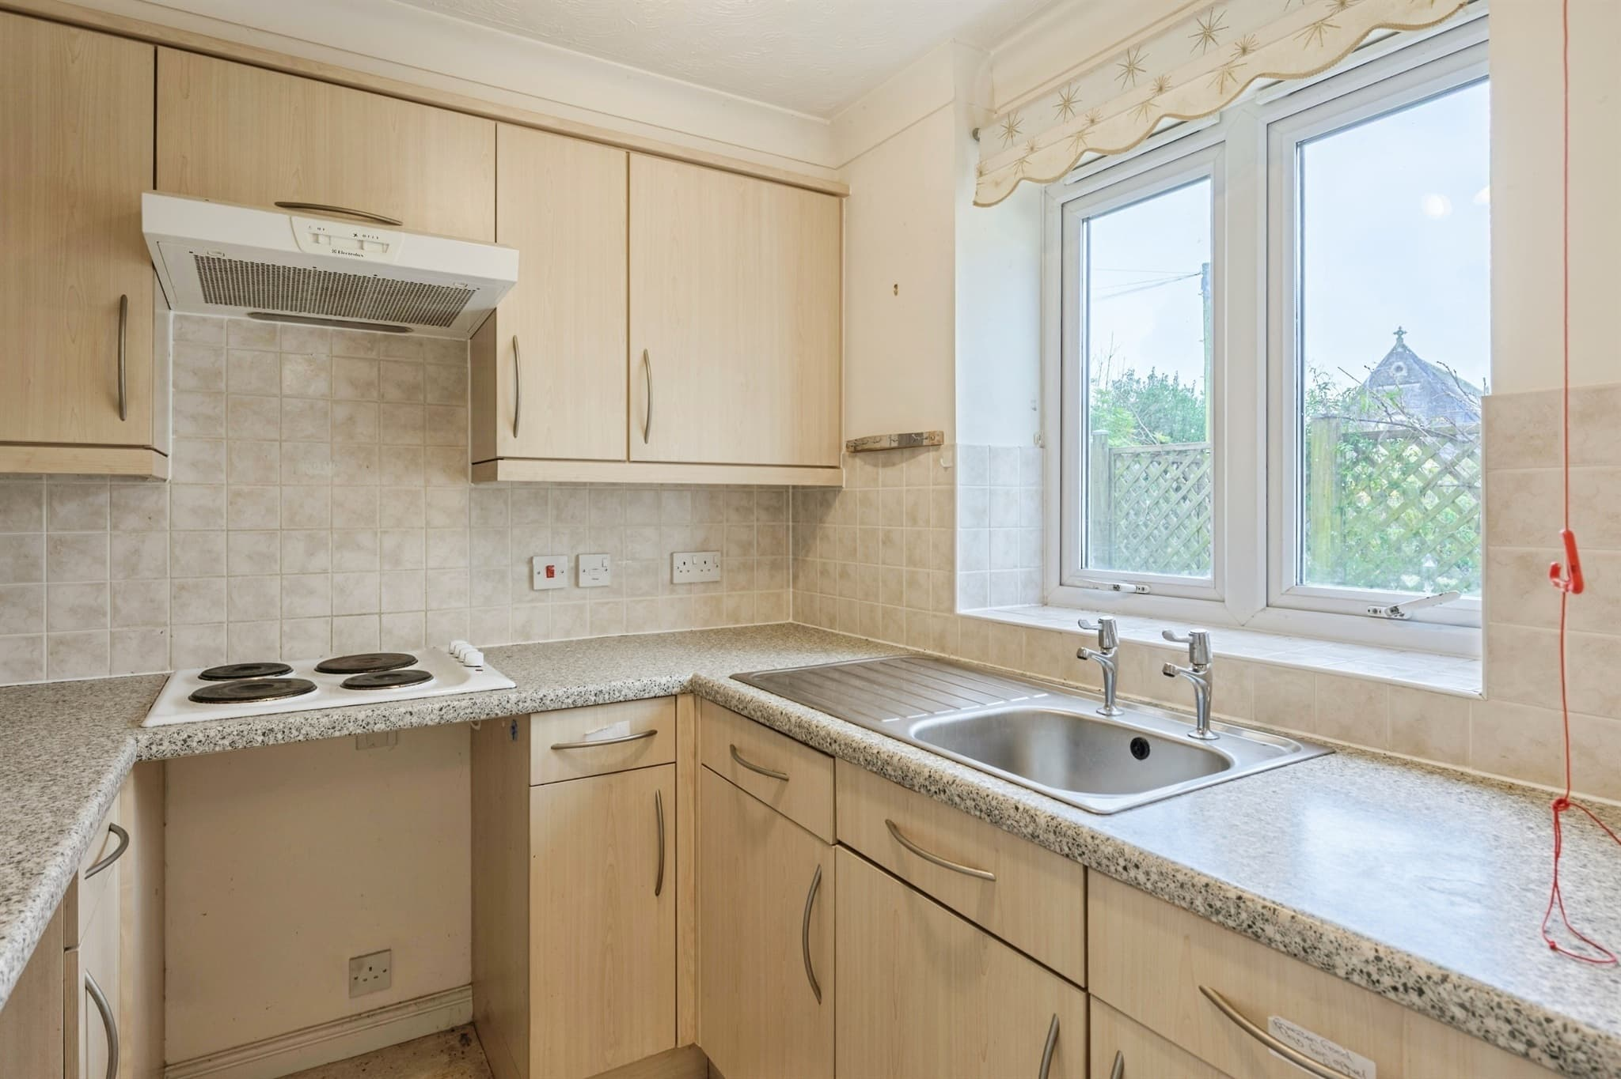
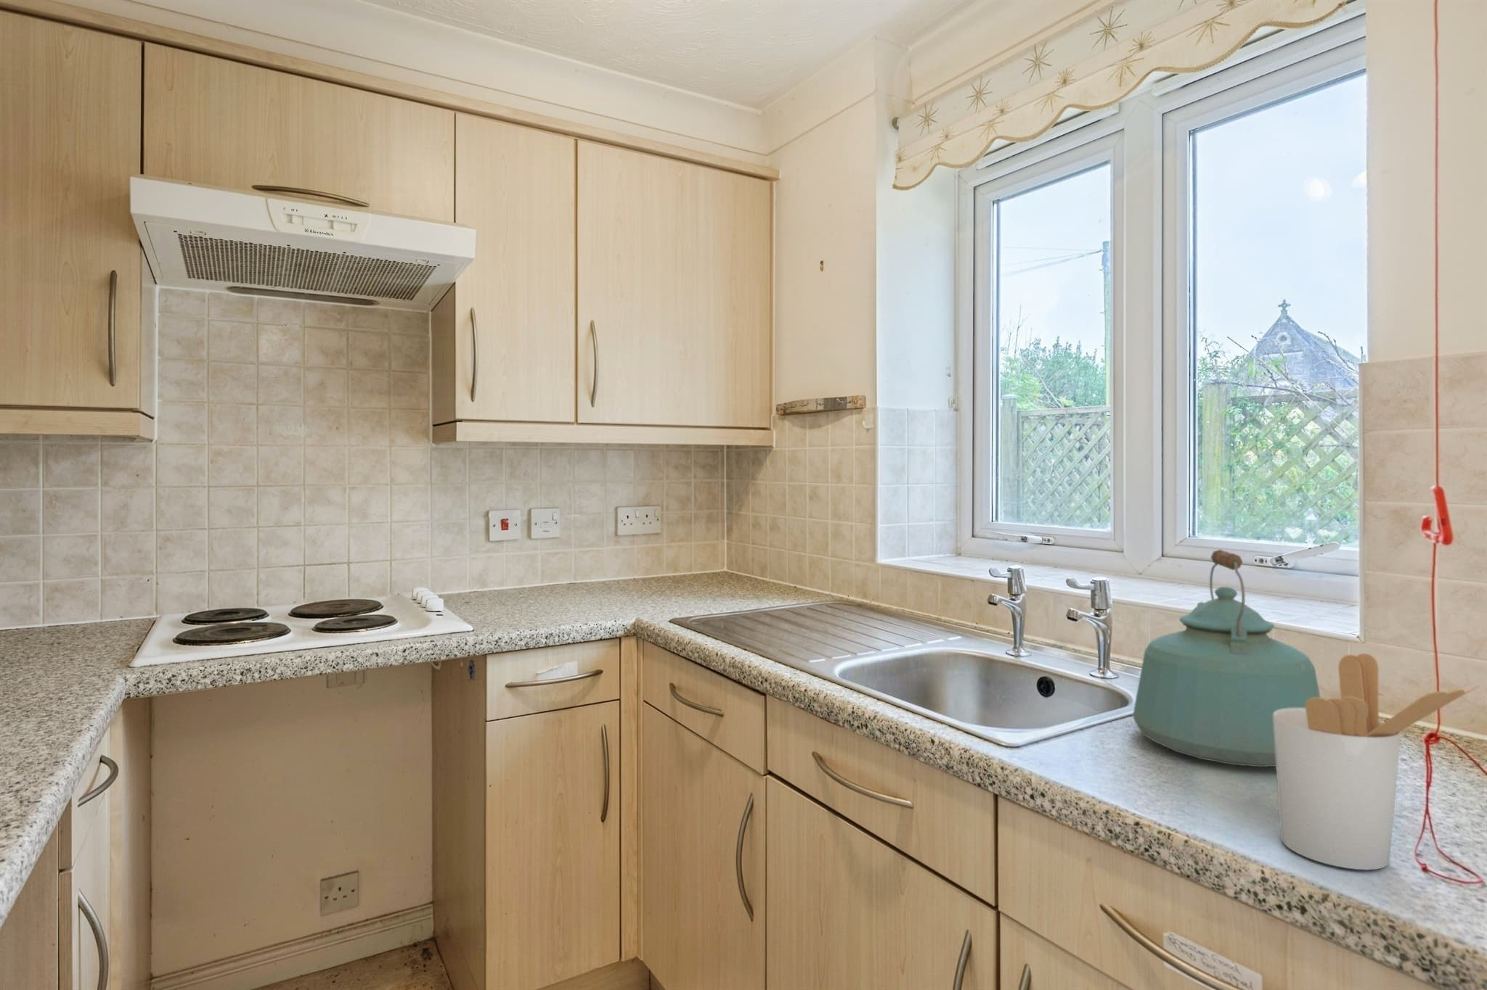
+ utensil holder [1273,653,1479,871]
+ kettle [1133,549,1321,768]
